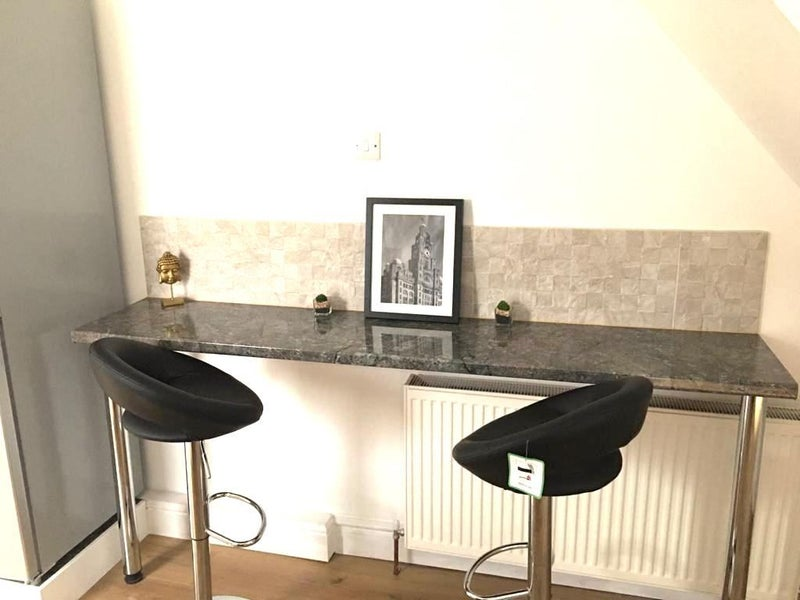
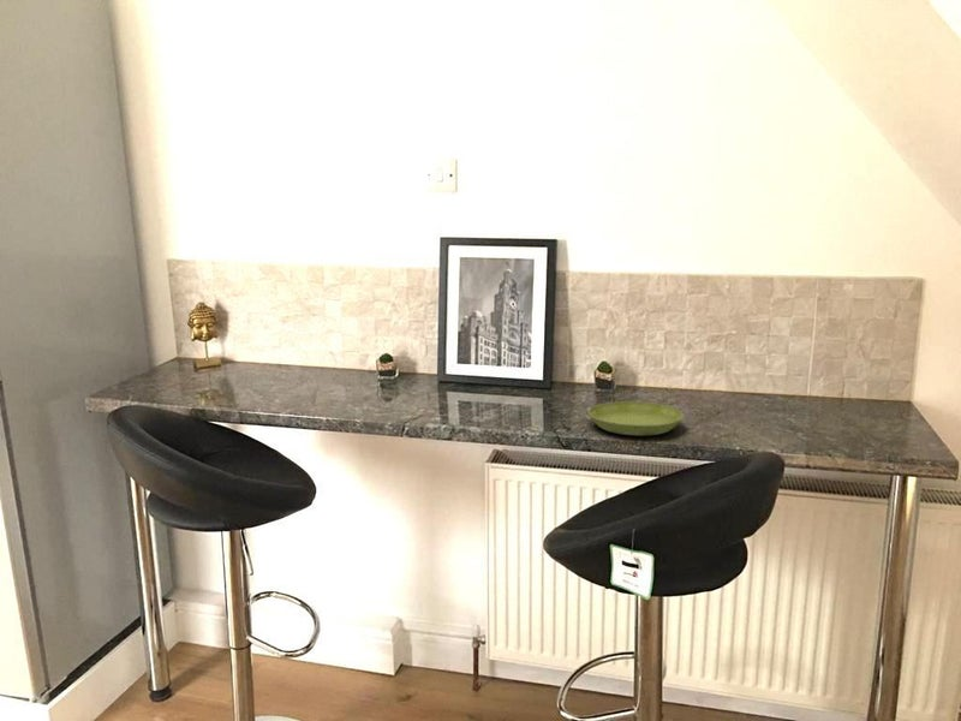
+ saucer [587,400,685,437]
